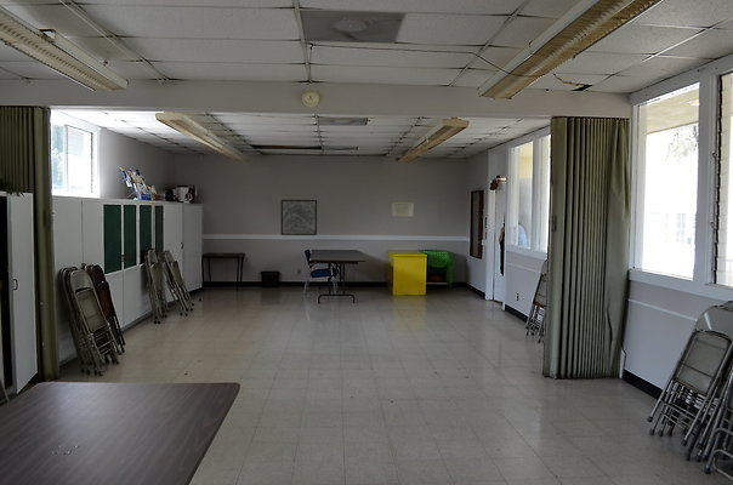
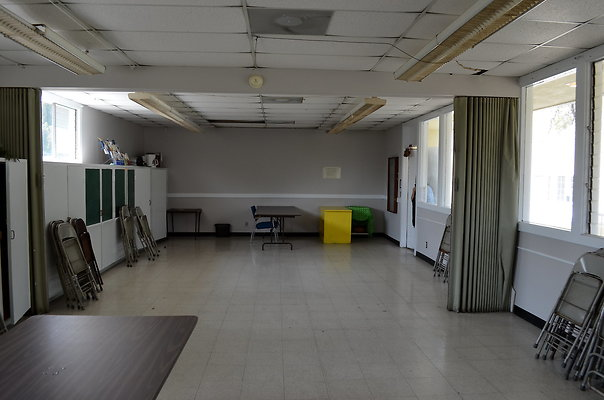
- wall art [280,199,318,236]
